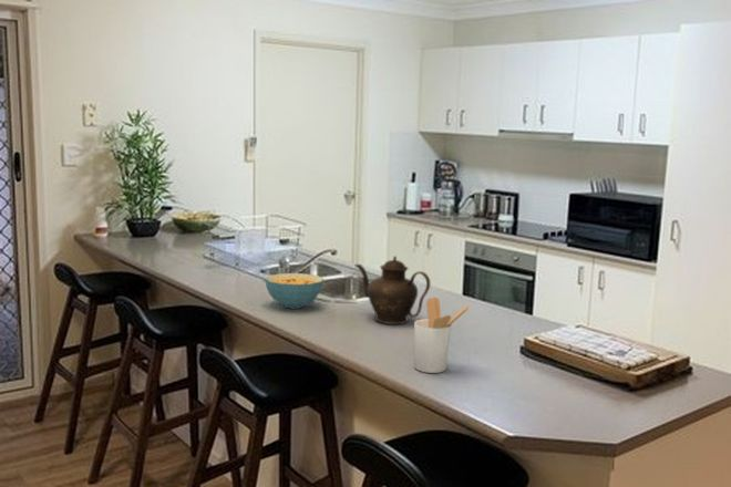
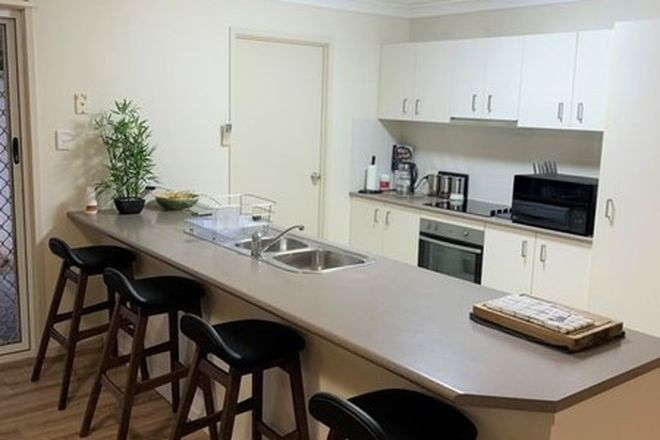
- teapot [353,255,431,325]
- utensil holder [413,297,471,374]
- cereal bowl [264,272,325,310]
